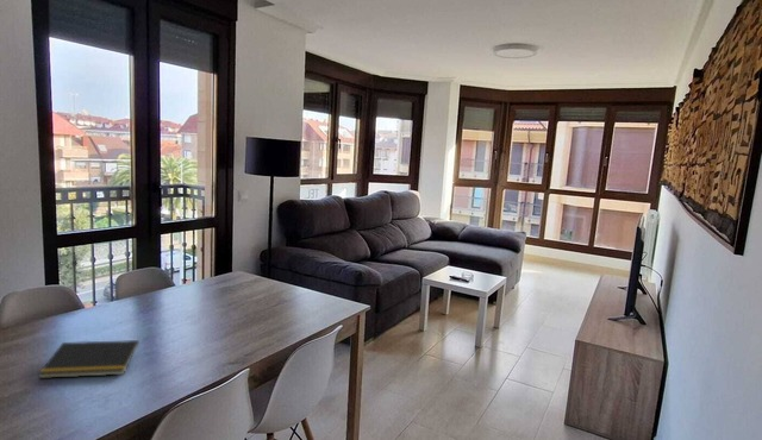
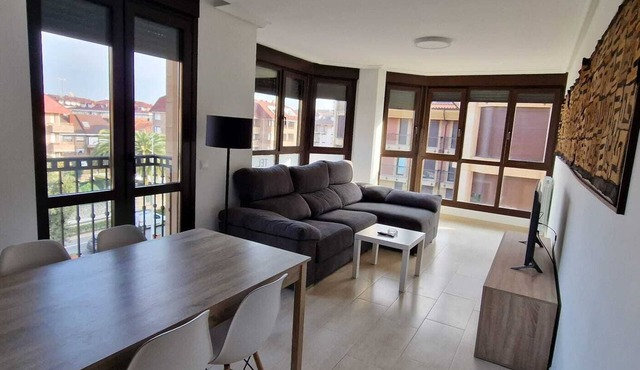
- notepad [37,339,140,379]
